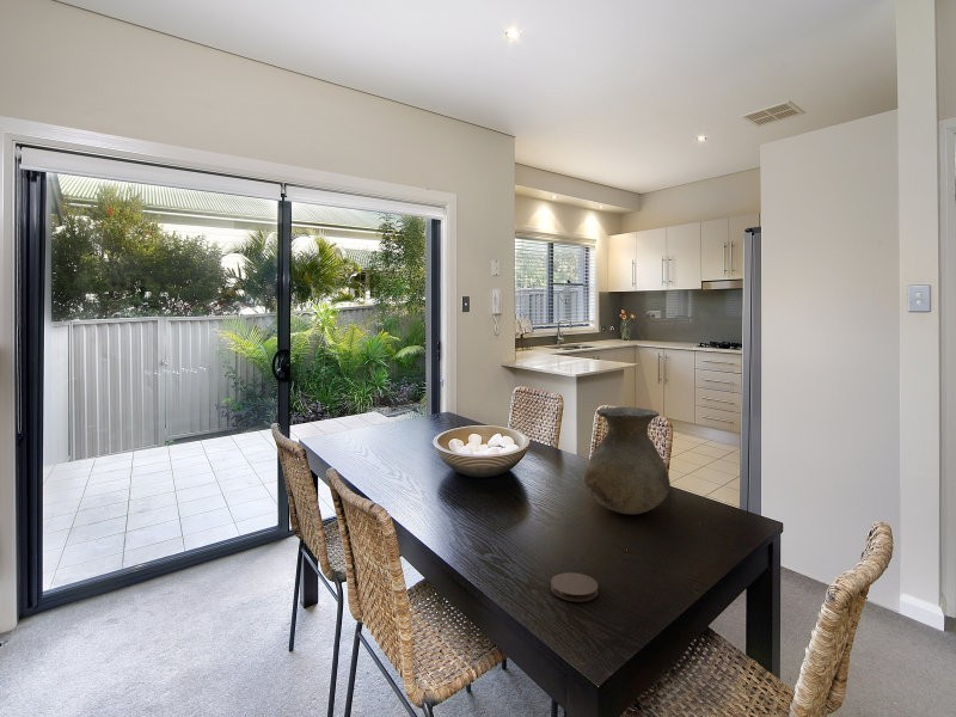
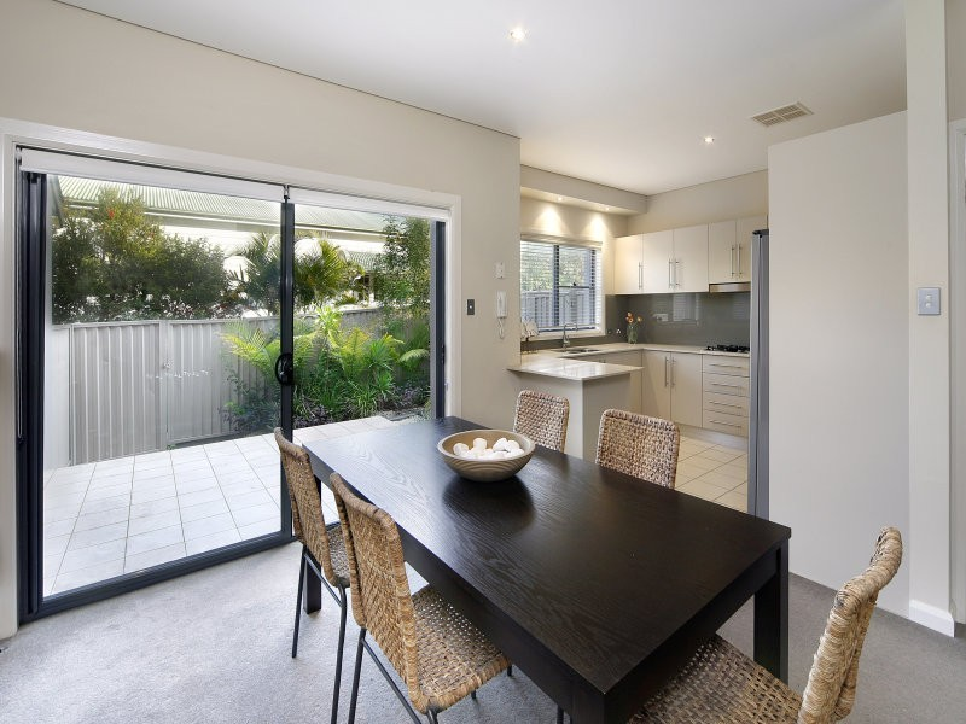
- vase [583,406,672,515]
- coaster [550,571,599,602]
